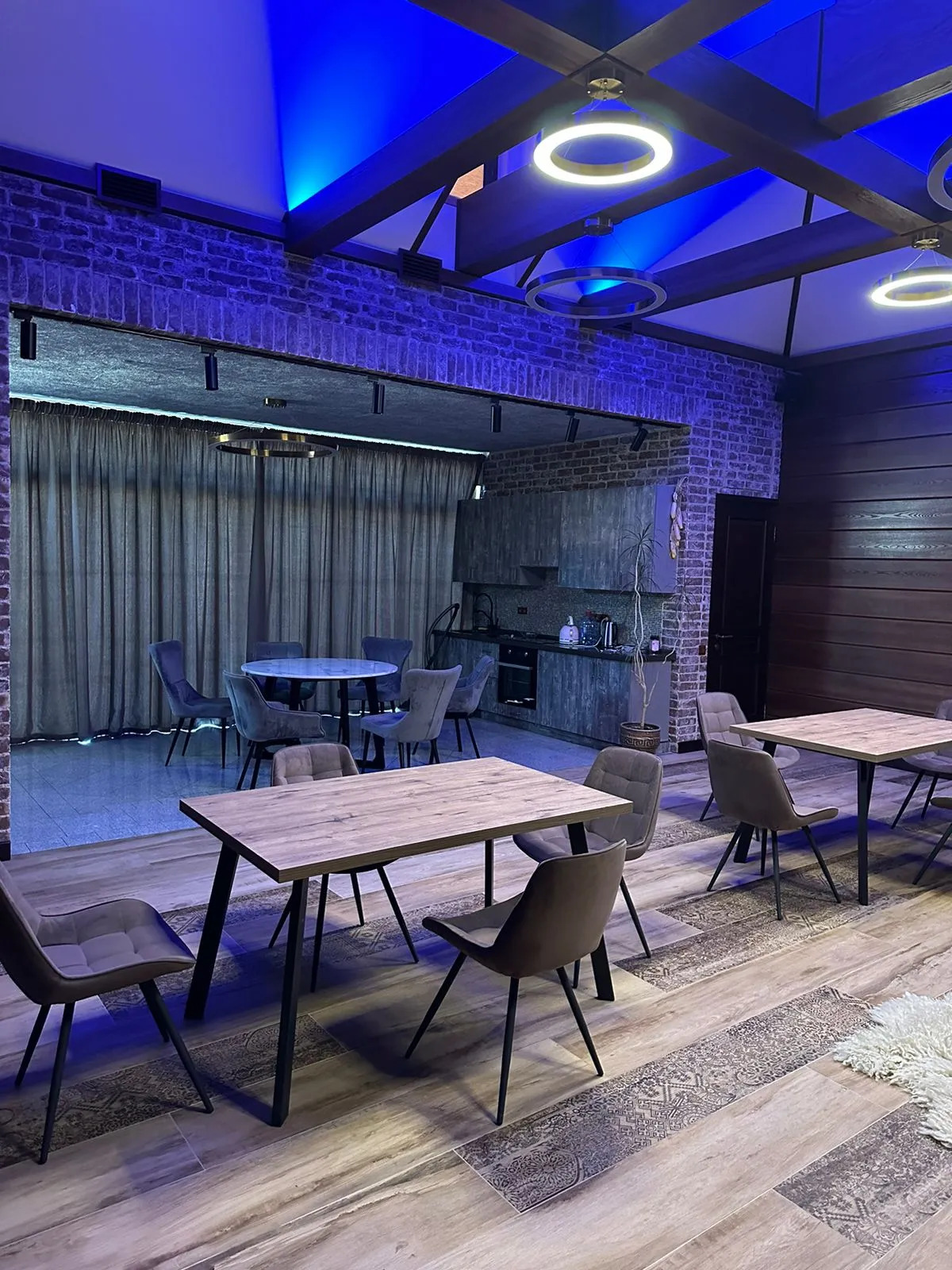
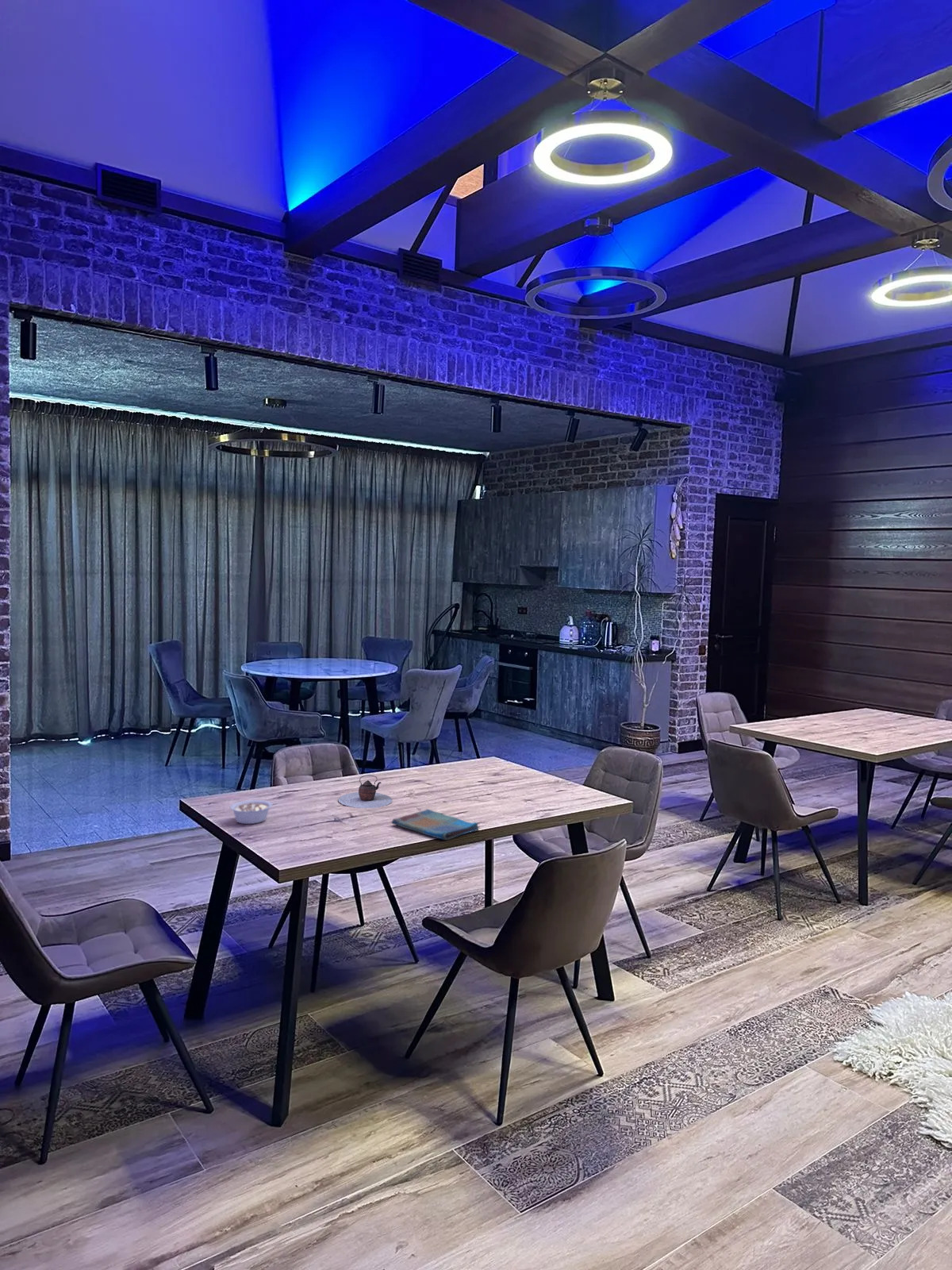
+ dish towel [390,808,481,841]
+ legume [229,799,282,825]
+ teapot [338,774,393,809]
